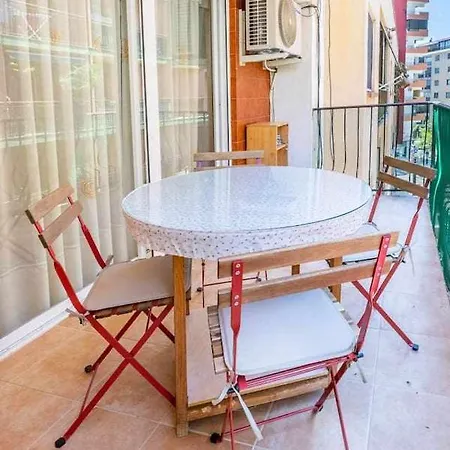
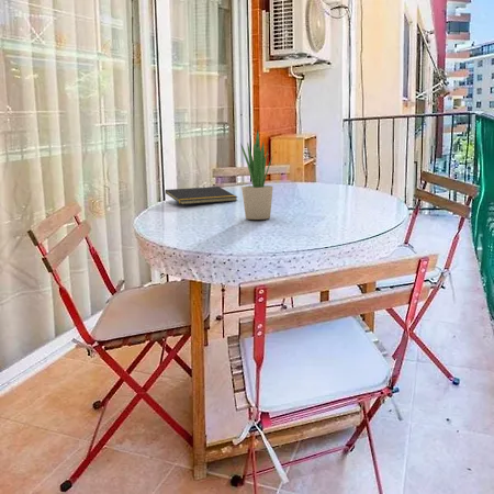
+ notepad [164,186,238,205]
+ potted plant [239,128,274,221]
